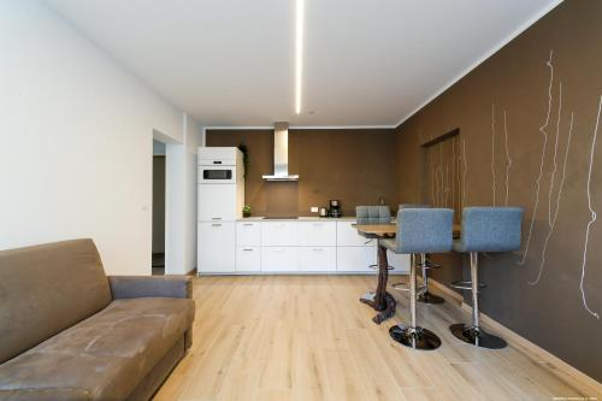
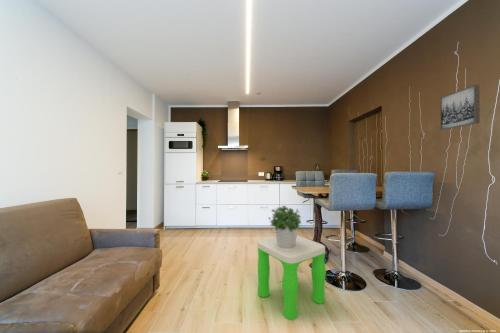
+ potted plant [267,205,302,249]
+ wall art [439,84,481,131]
+ stool [257,235,327,321]
